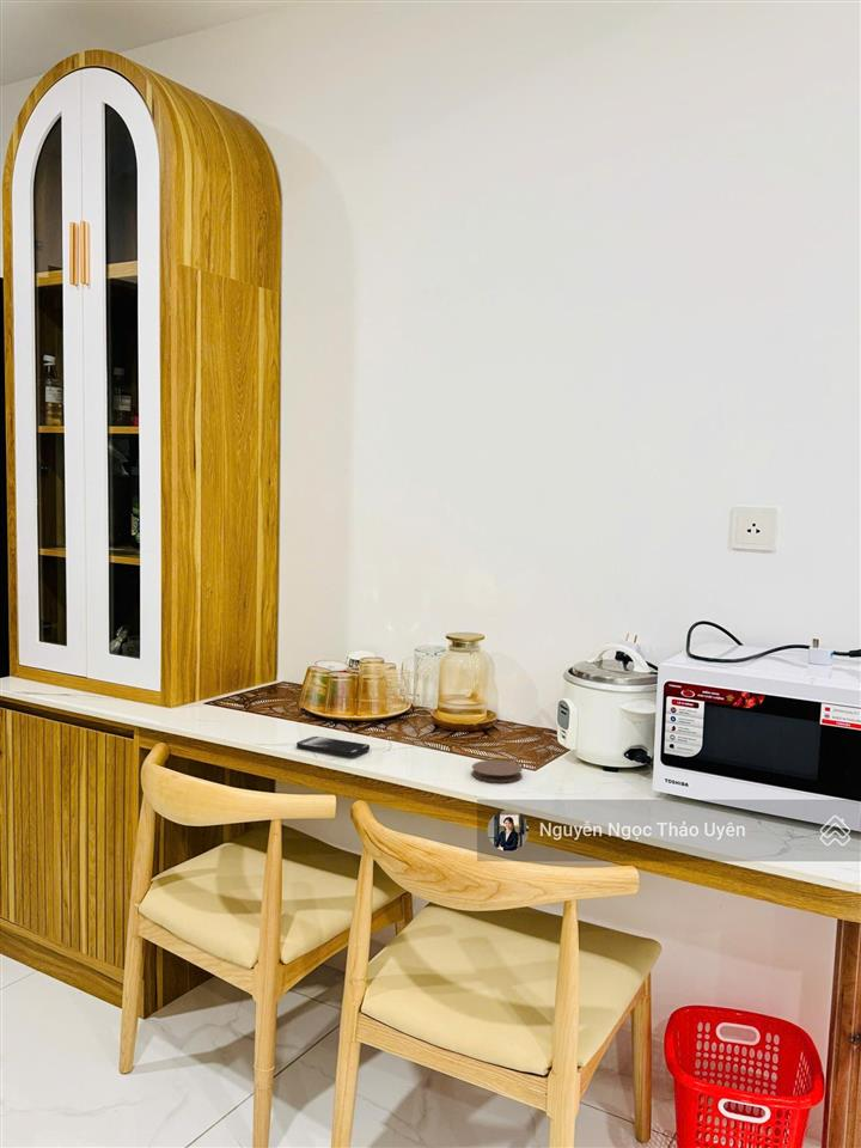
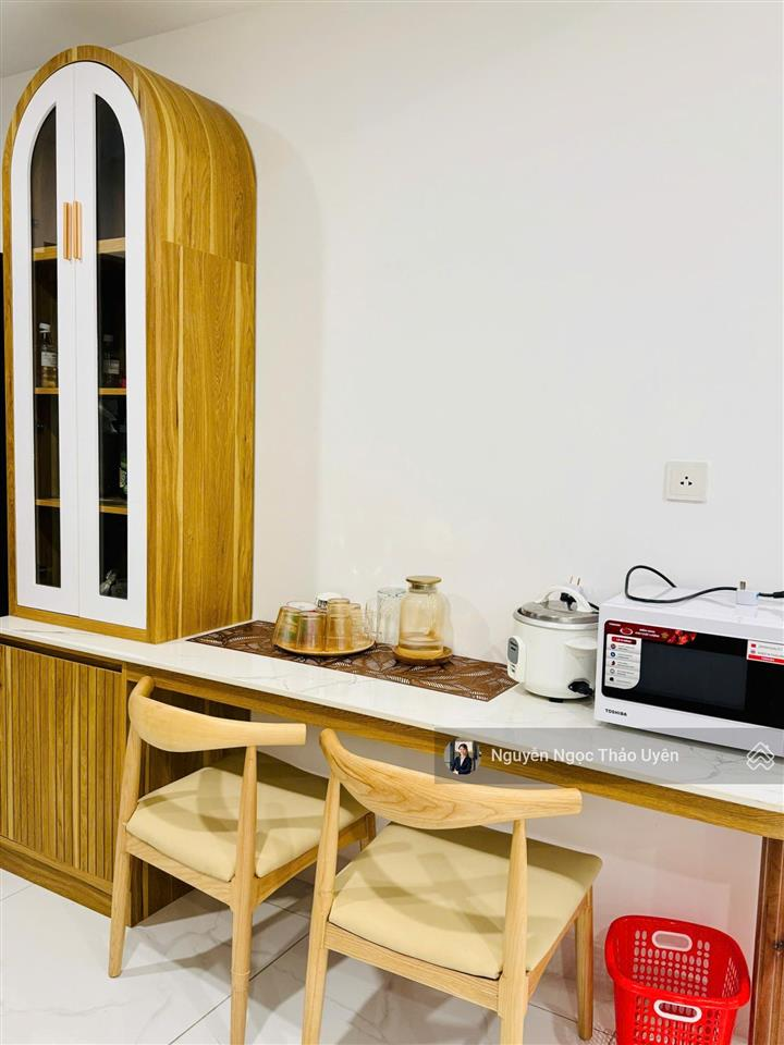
- coaster [471,759,524,783]
- smartphone [295,735,371,757]
